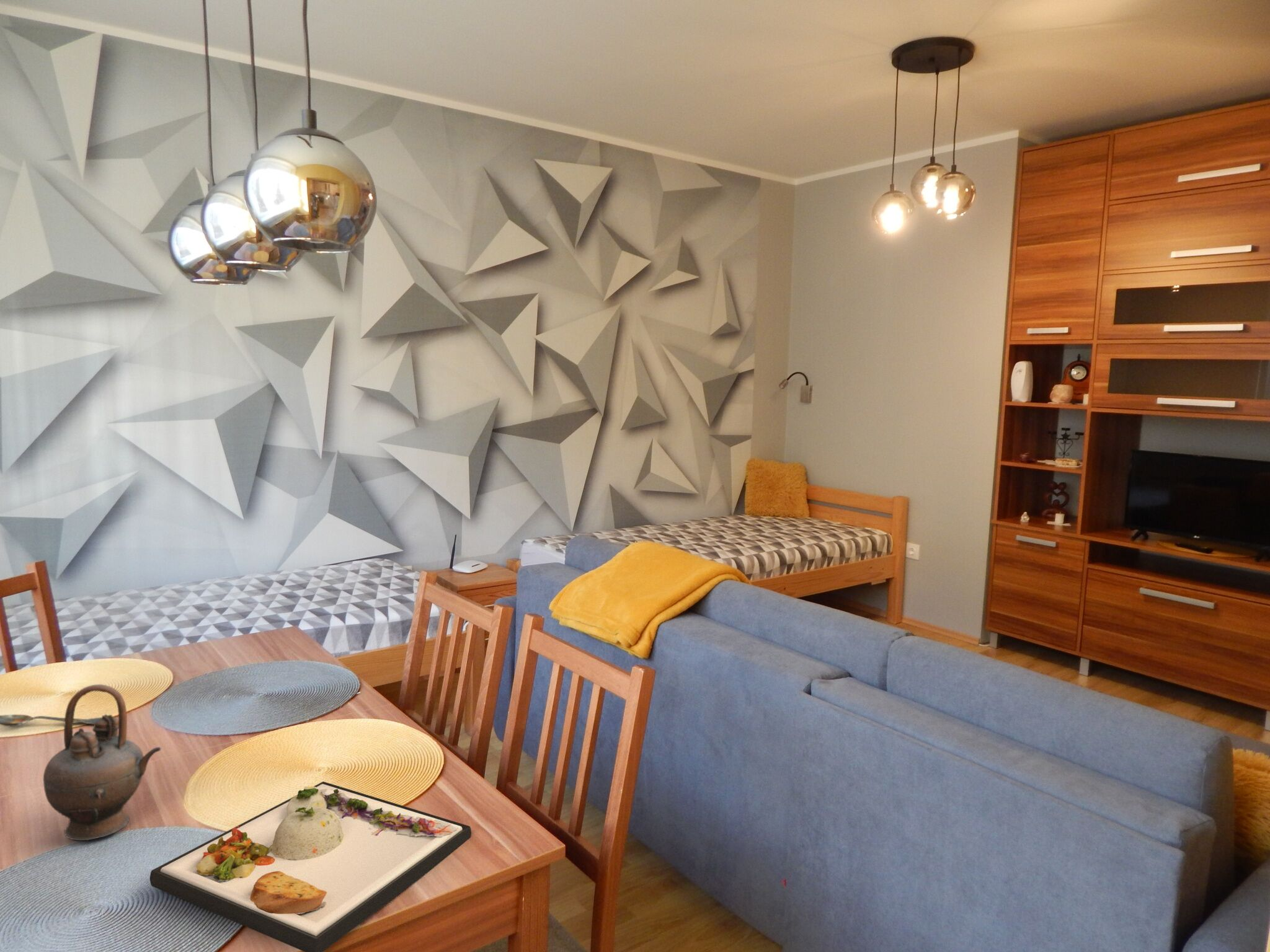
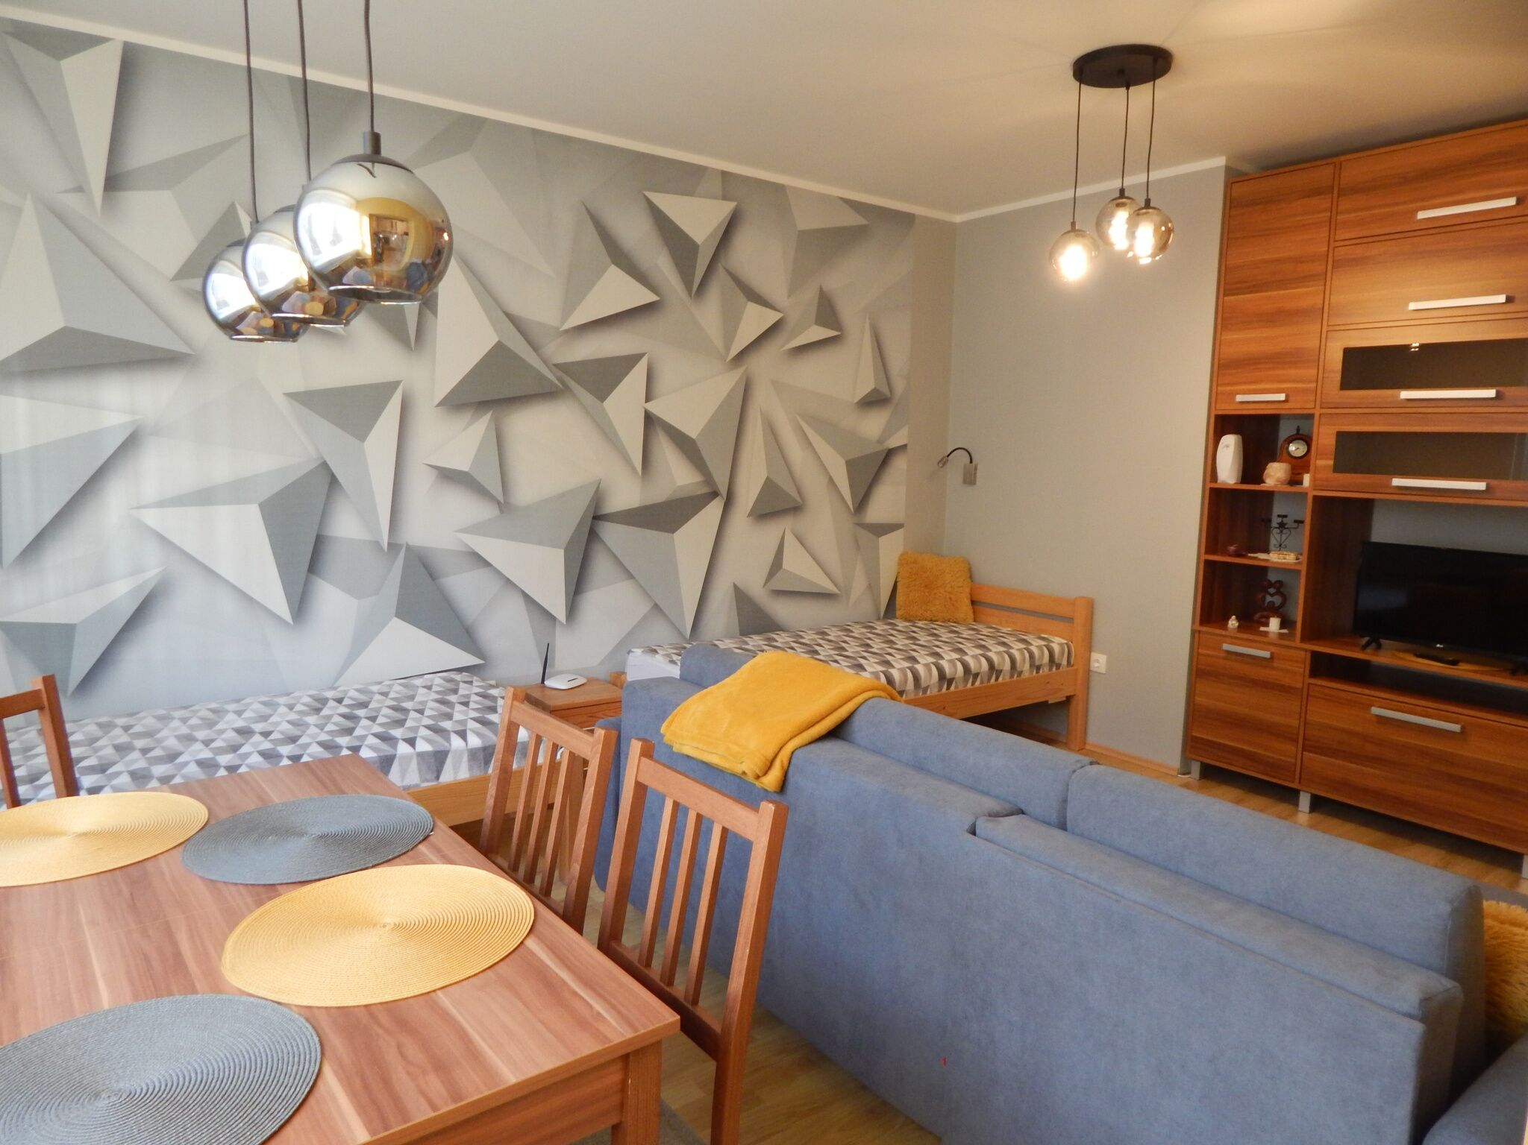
- teapot [43,684,162,841]
- dinner plate [149,781,472,952]
- spoon [0,714,102,728]
